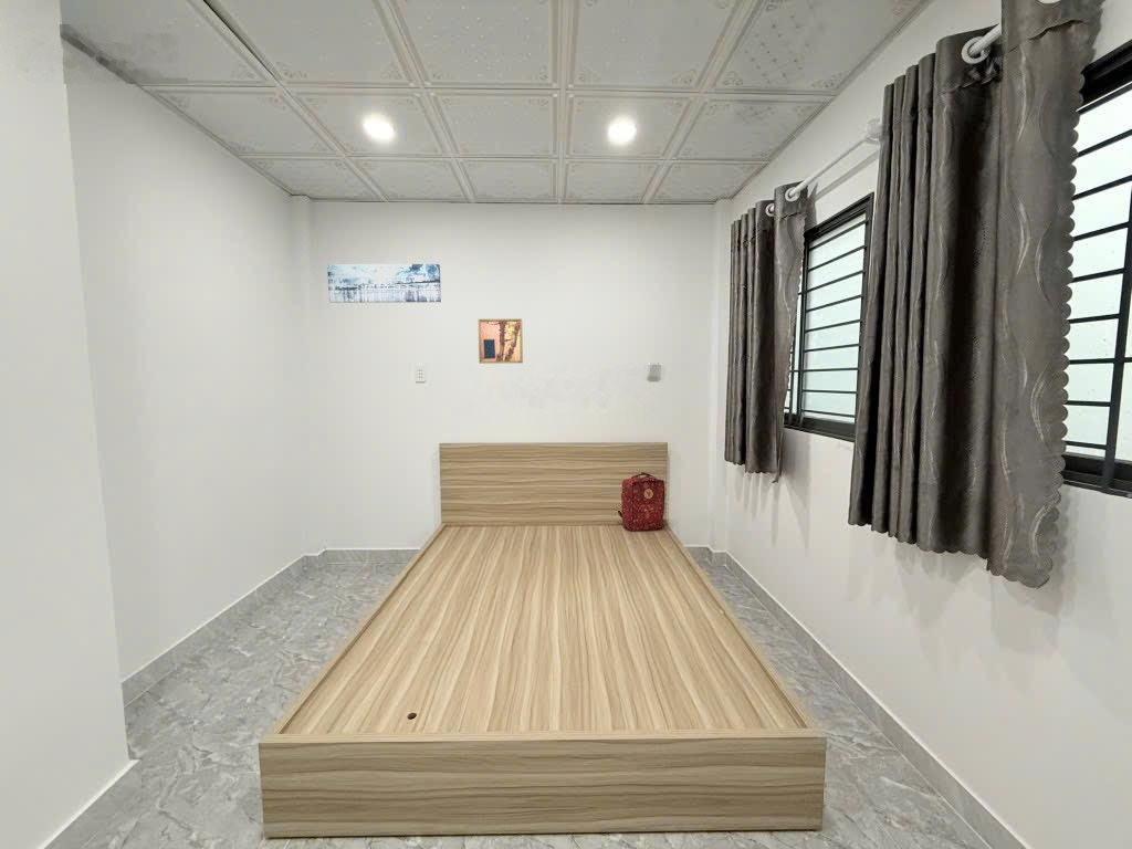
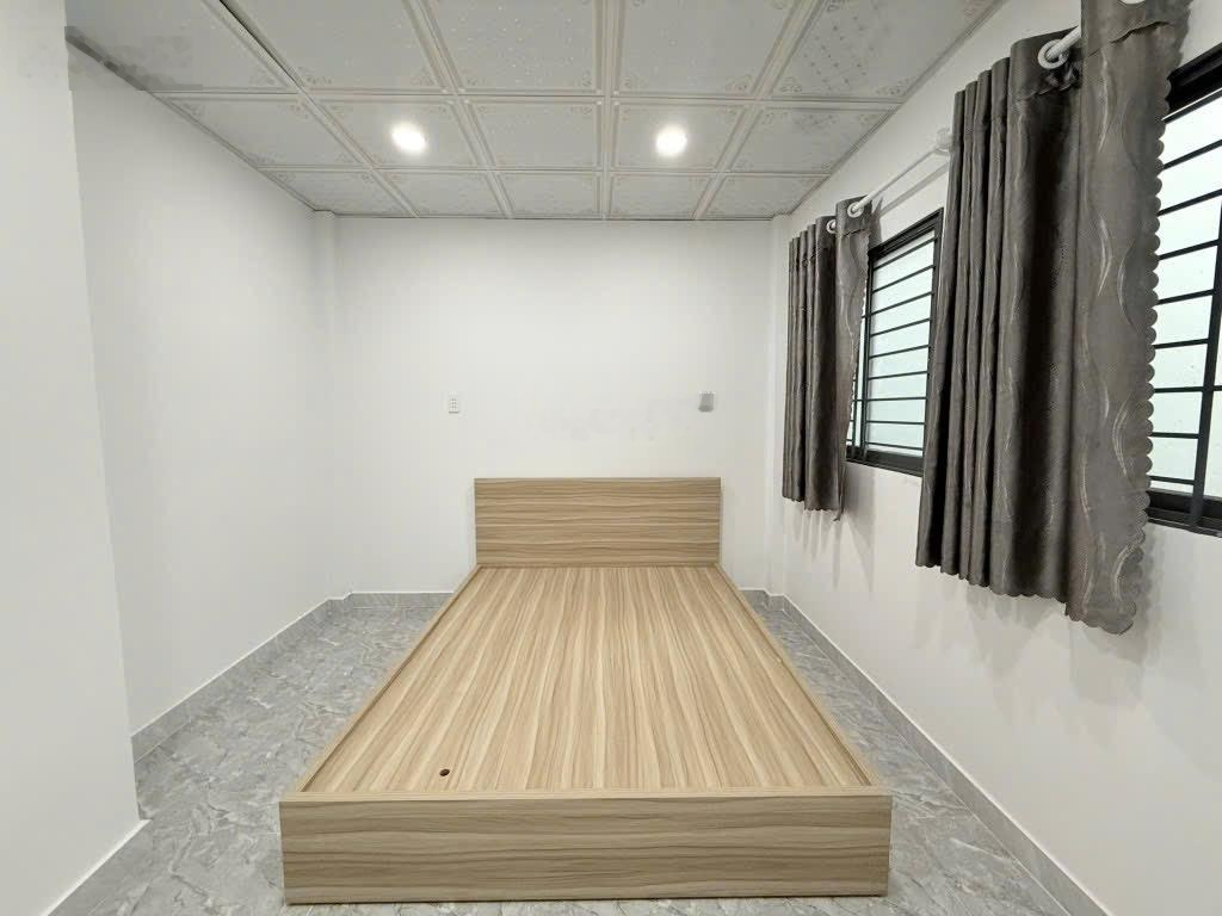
- wall art [476,318,524,365]
- wall art [326,263,442,304]
- backpack [617,471,667,532]
